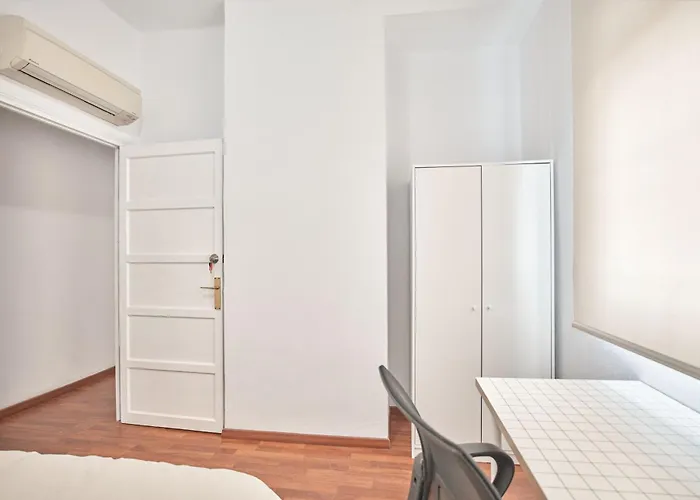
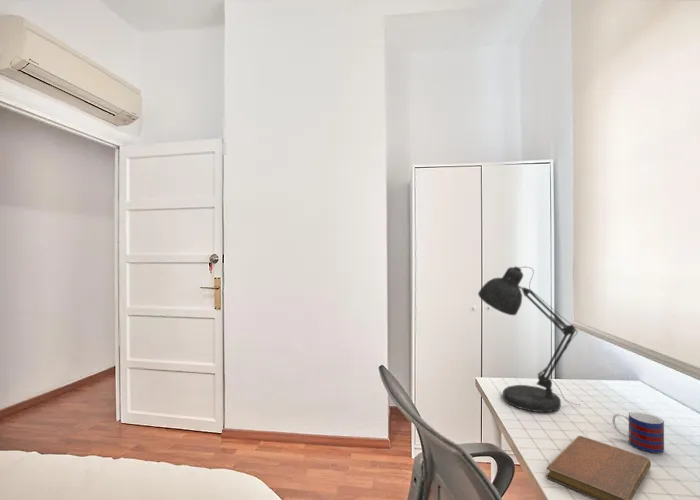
+ notebook [545,435,652,500]
+ mug [612,411,665,454]
+ desk lamp [477,265,580,413]
